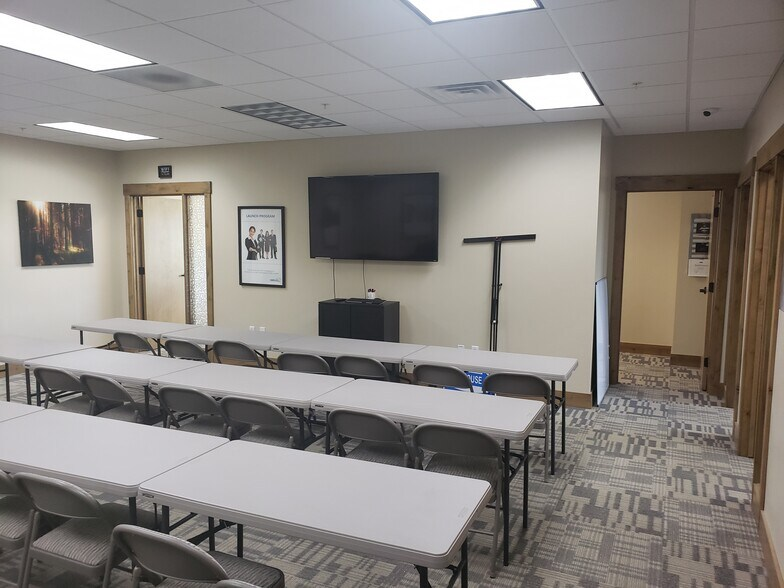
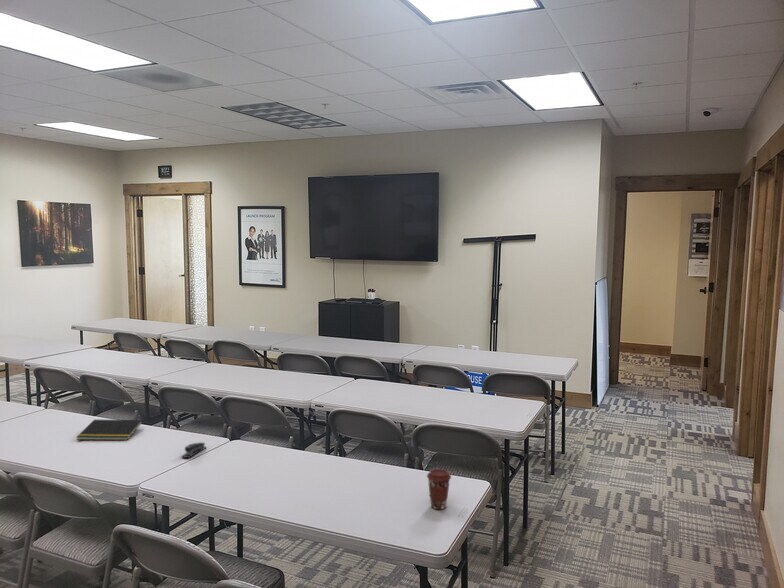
+ stapler [180,441,207,459]
+ coffee cup [426,468,452,511]
+ notepad [76,419,143,441]
